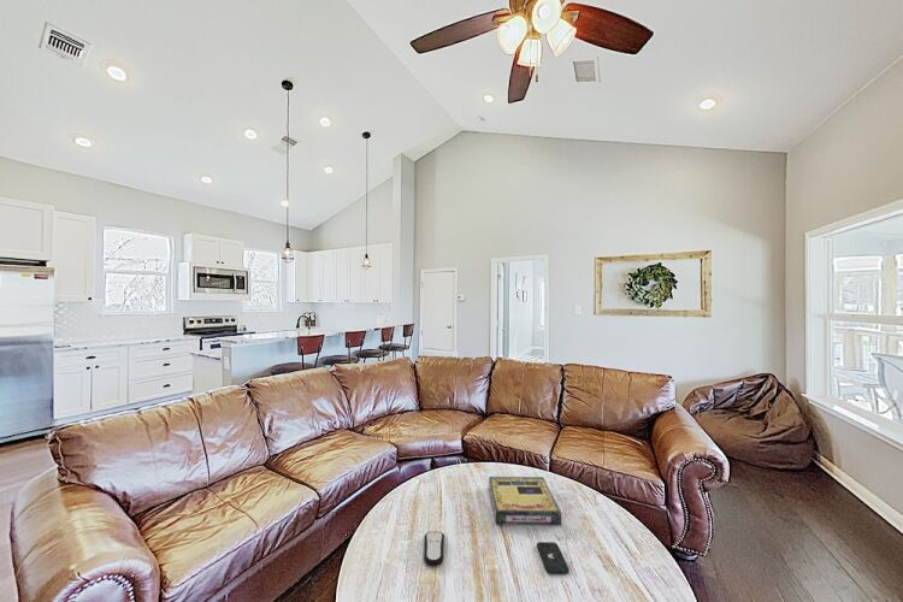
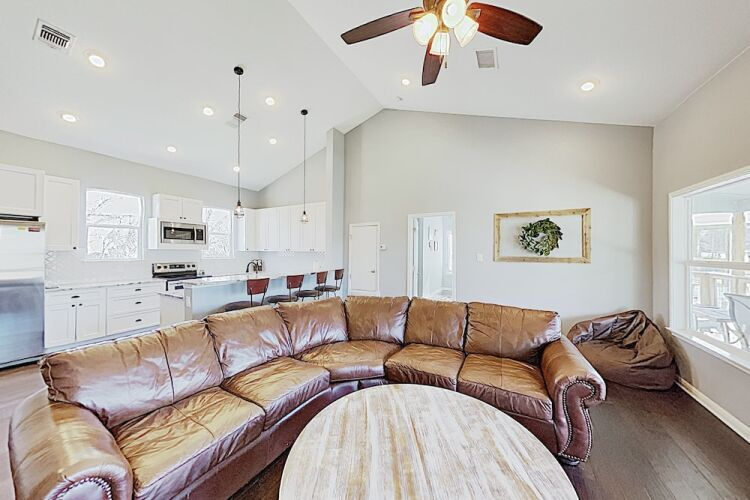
- remote control [423,531,445,567]
- video game box [488,476,562,526]
- smartphone [536,541,571,576]
